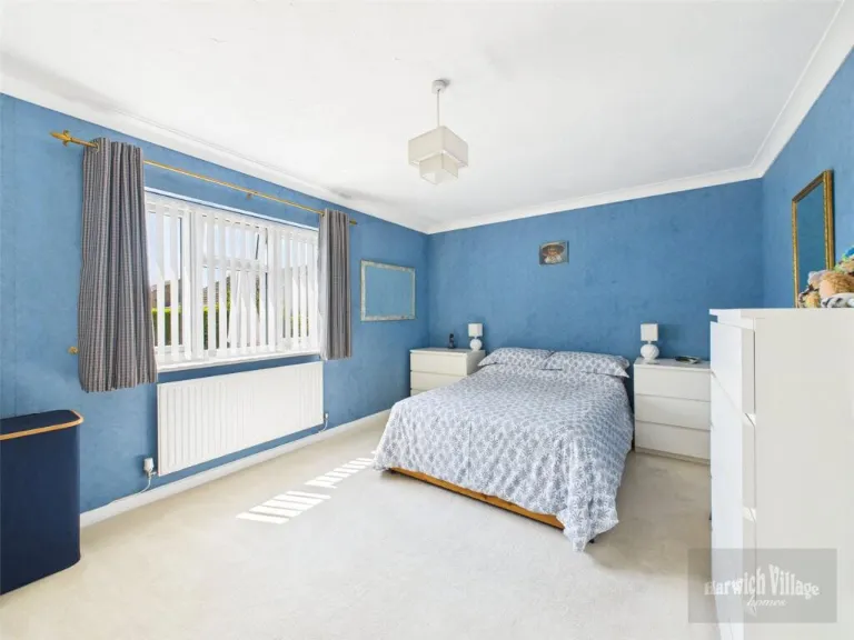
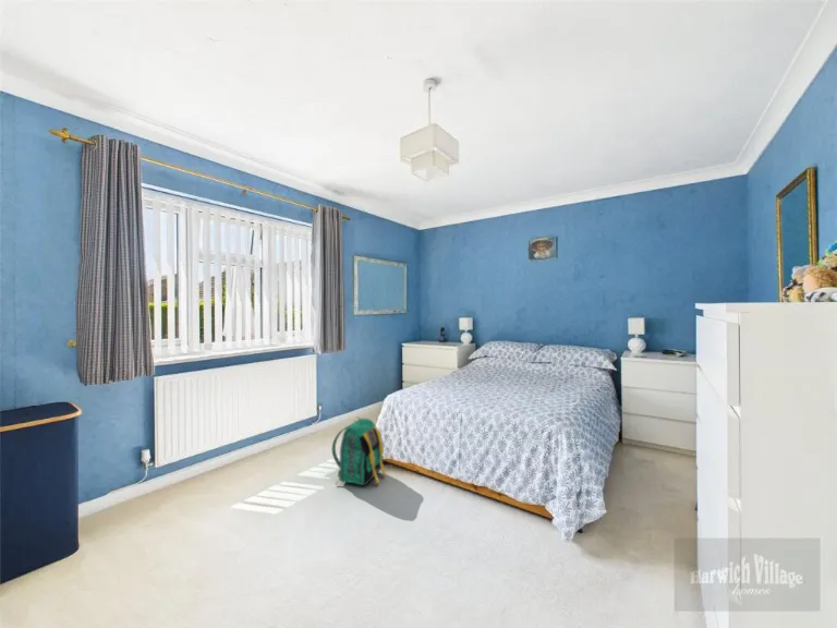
+ backpack [331,415,387,486]
